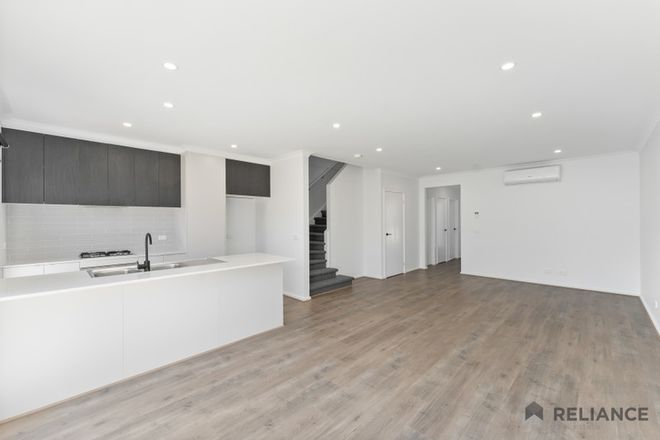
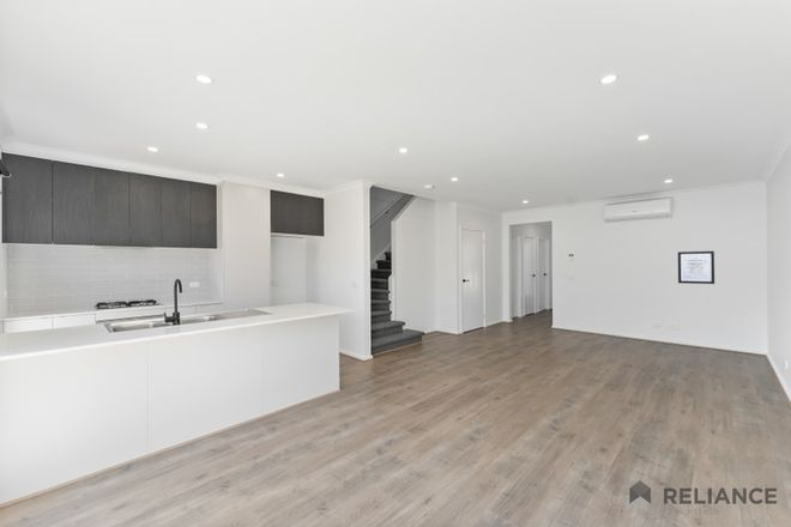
+ wall art [677,250,715,285]
